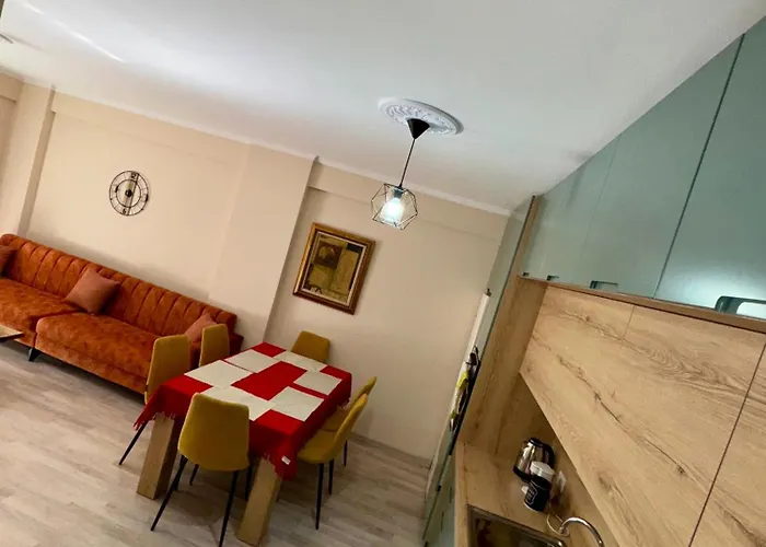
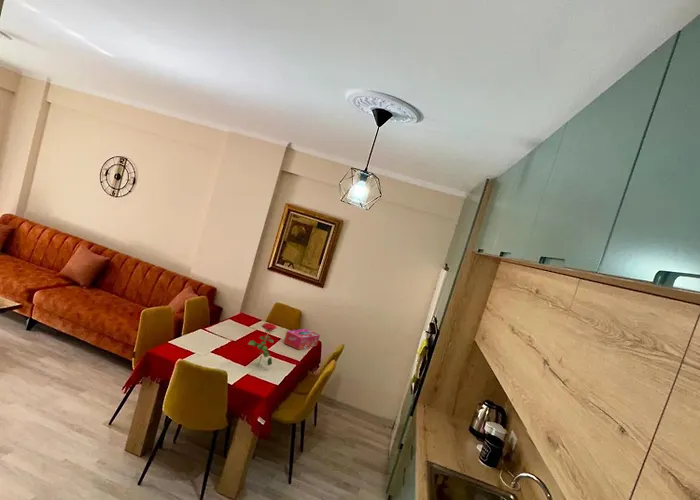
+ tissue box [283,328,321,351]
+ flower [247,322,277,366]
